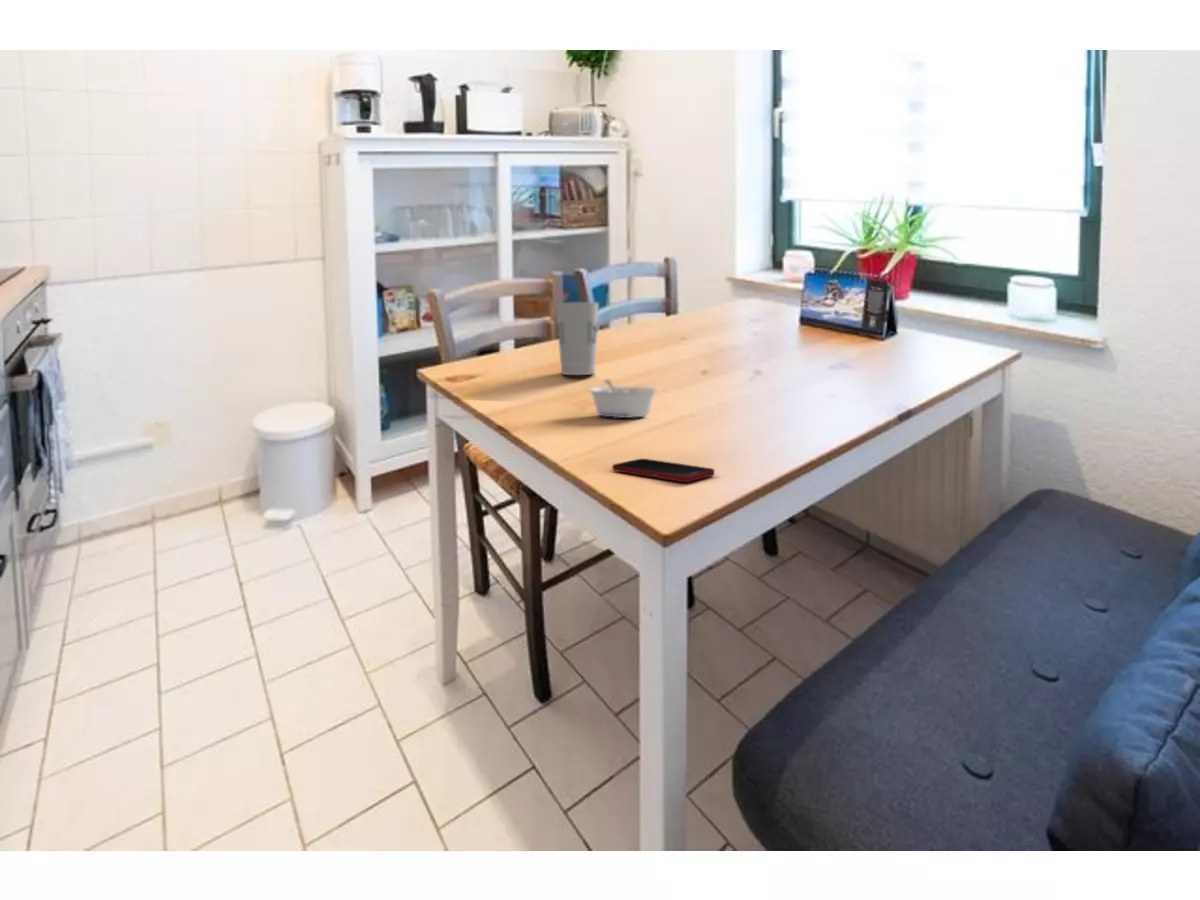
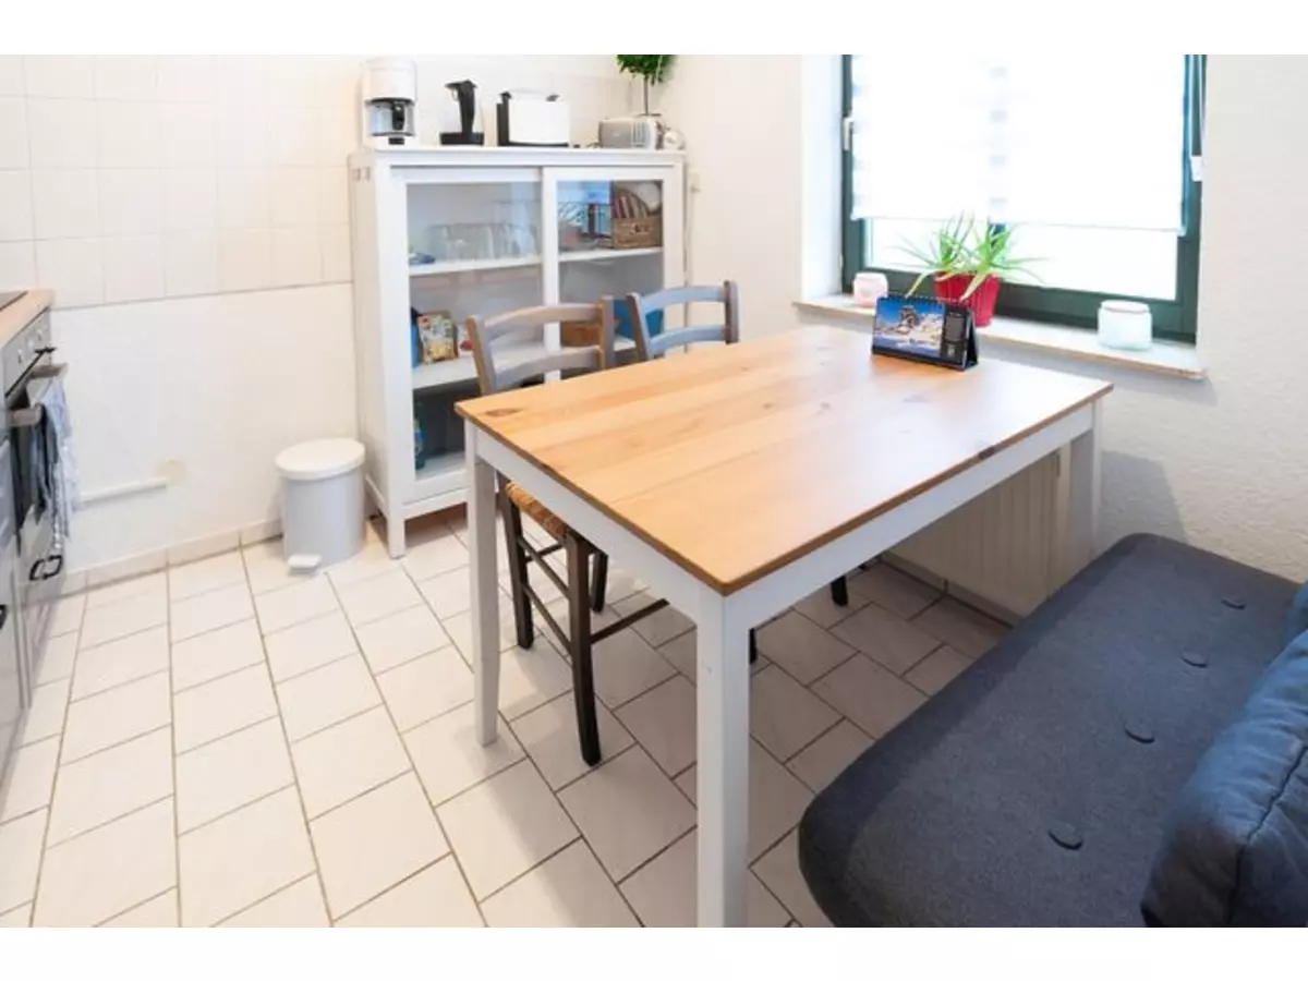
- cup [555,301,600,376]
- legume [586,379,660,419]
- cell phone [611,458,715,483]
